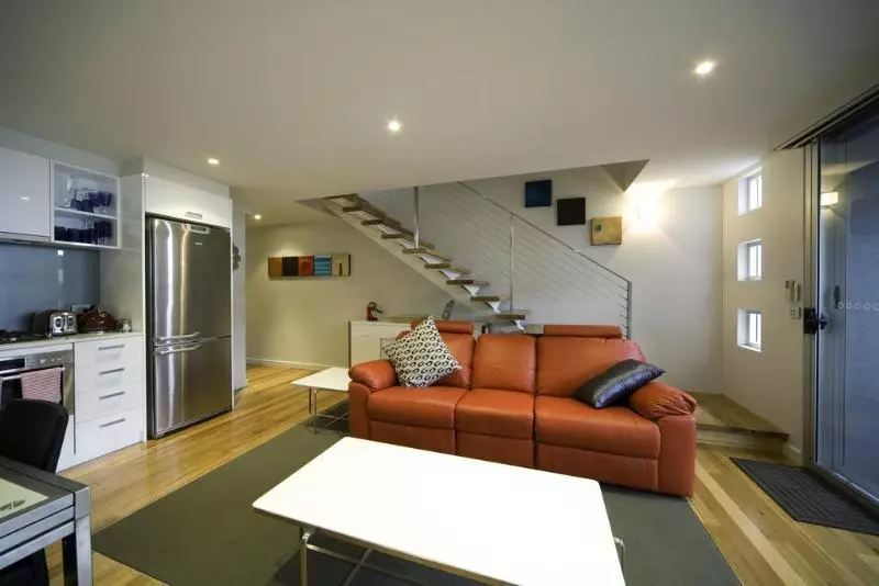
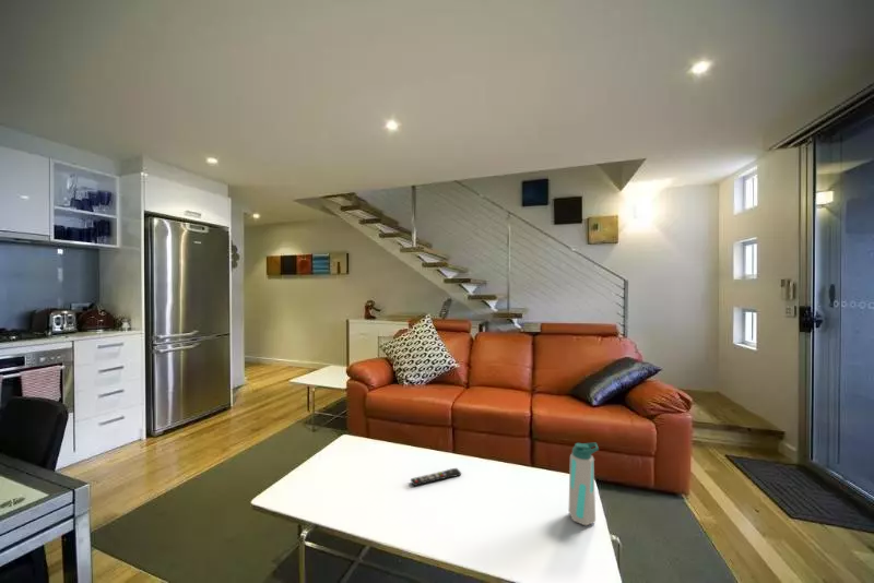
+ remote control [410,467,462,487]
+ water bottle [568,442,600,526]
